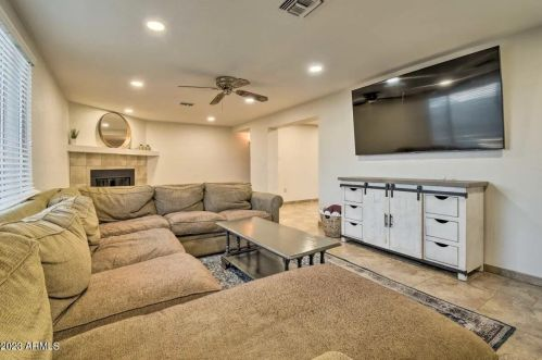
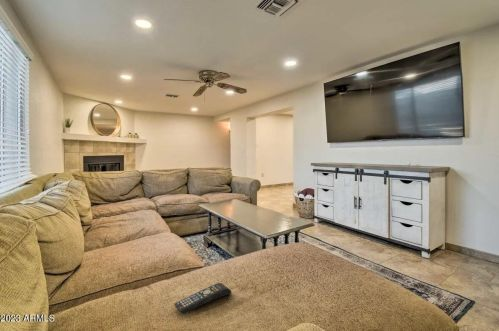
+ remote control [173,282,233,315]
